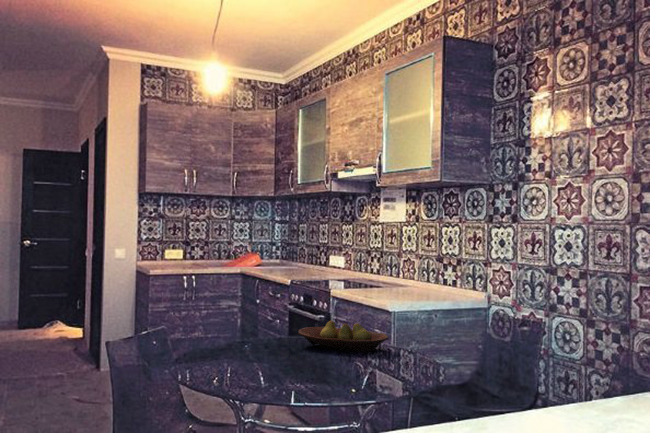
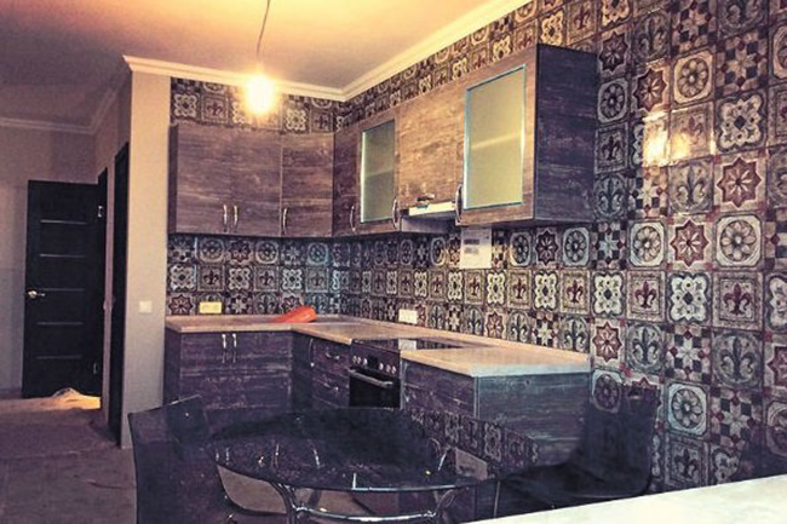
- fruit bowl [297,320,390,353]
